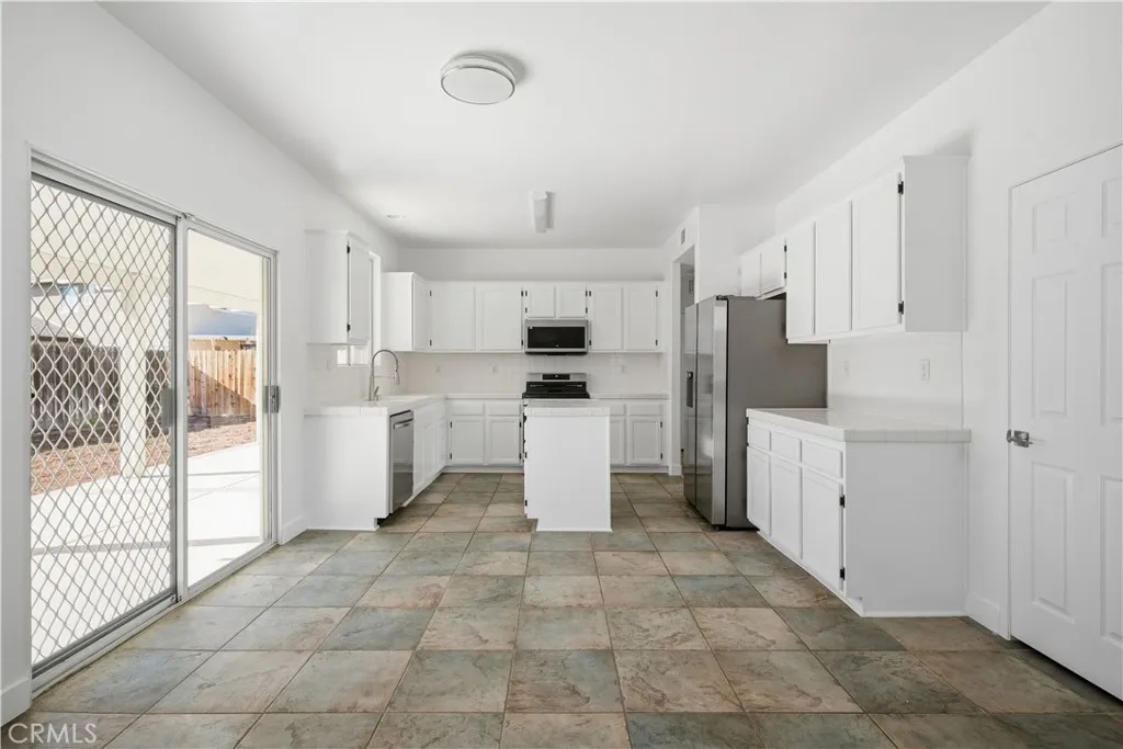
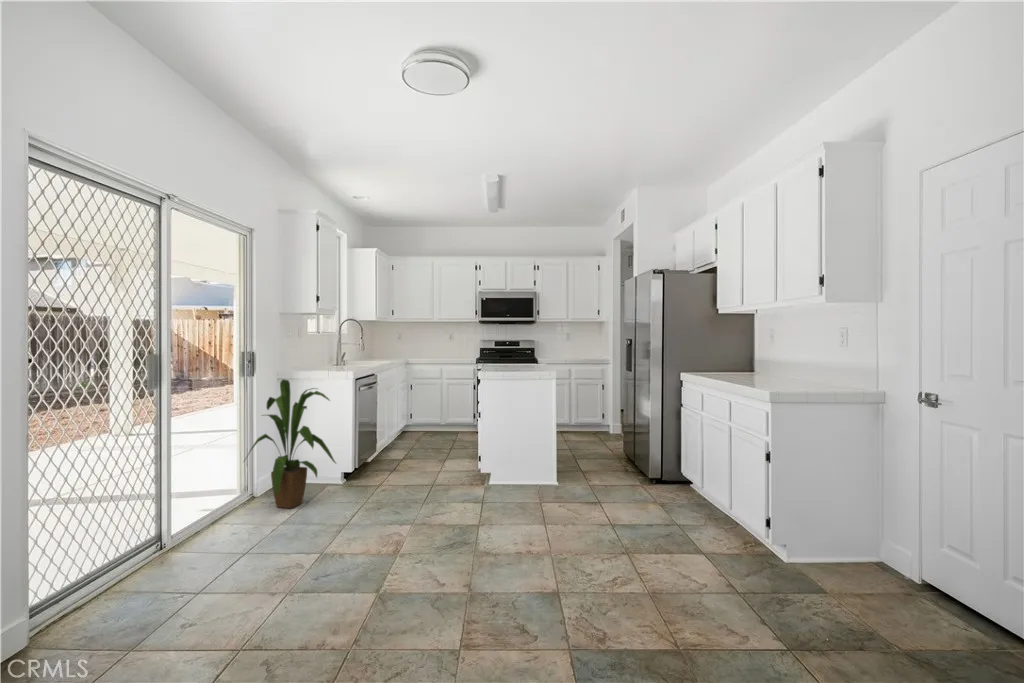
+ house plant [242,378,338,509]
